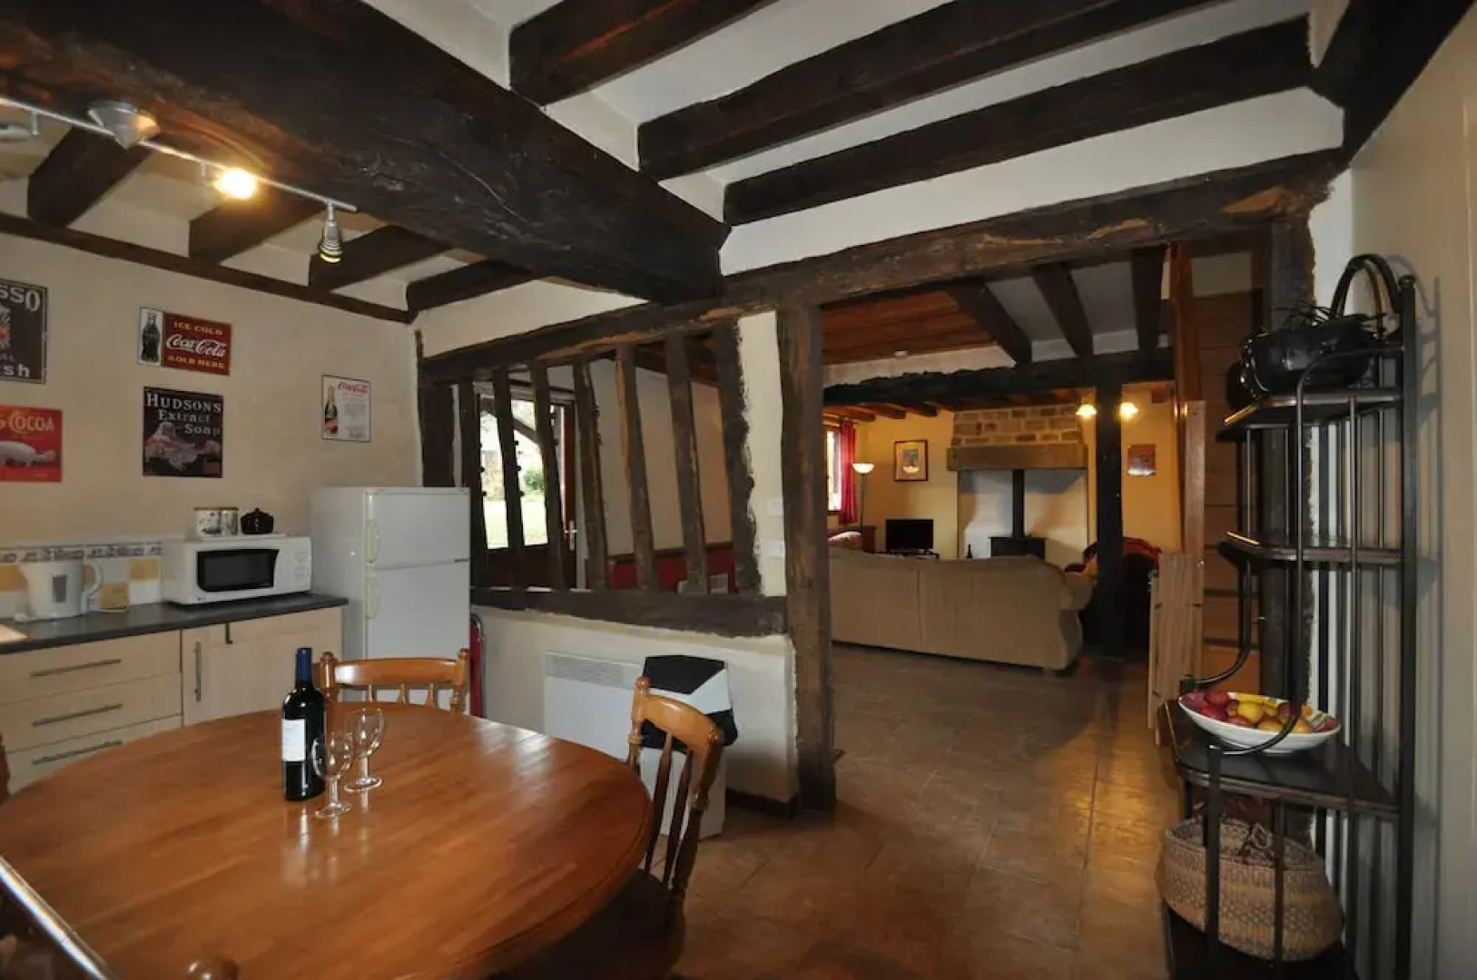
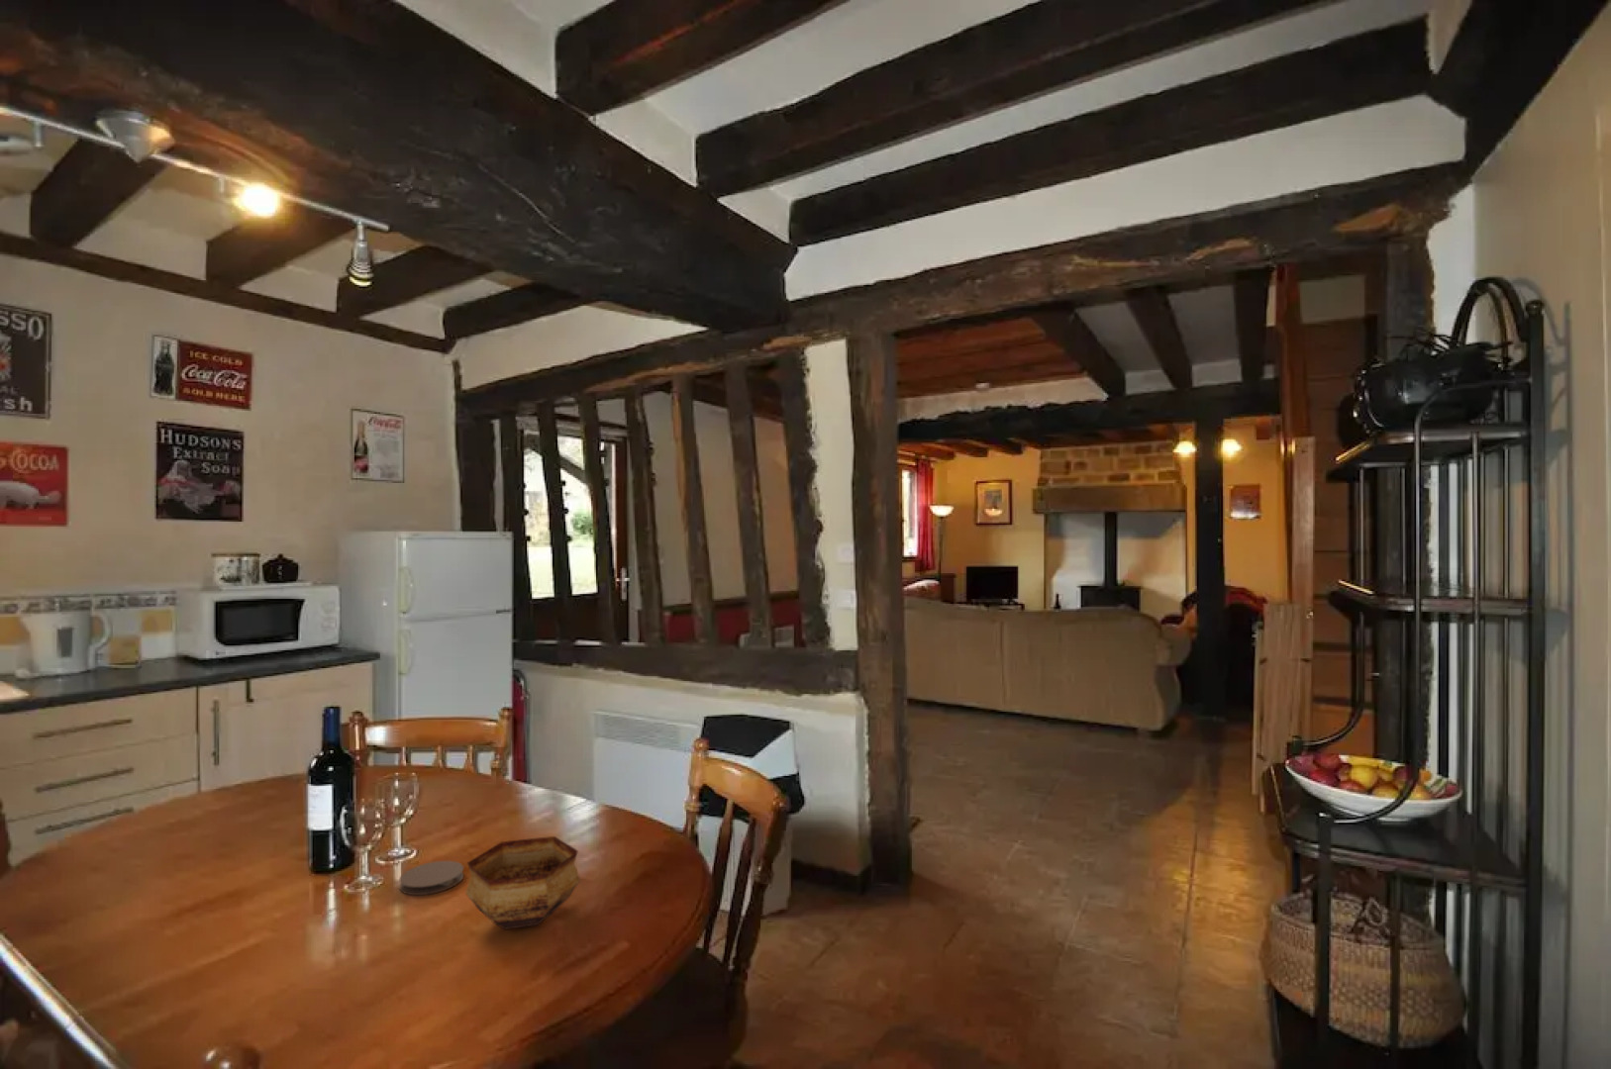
+ coaster [399,860,464,896]
+ bowl [464,835,581,931]
